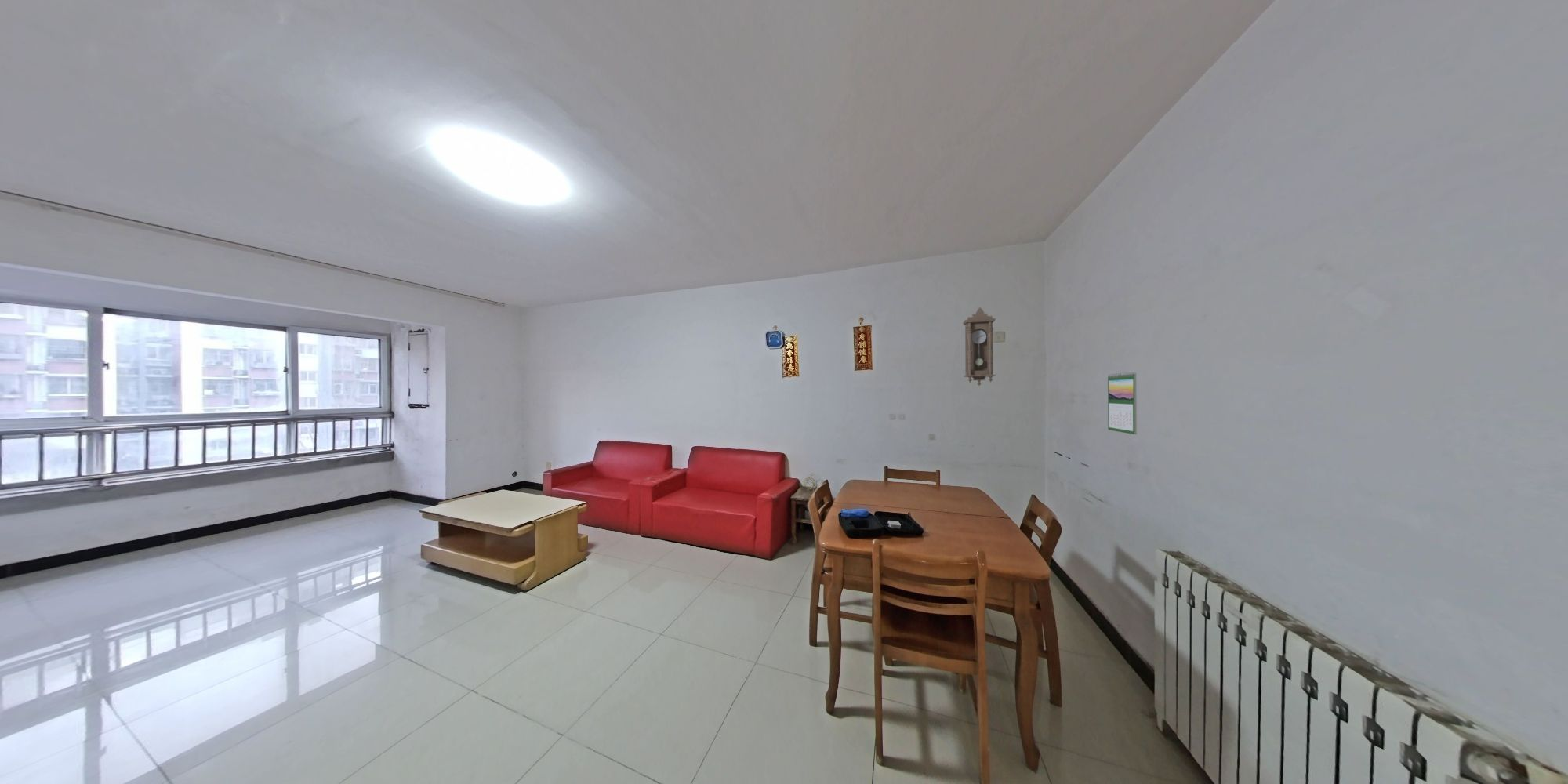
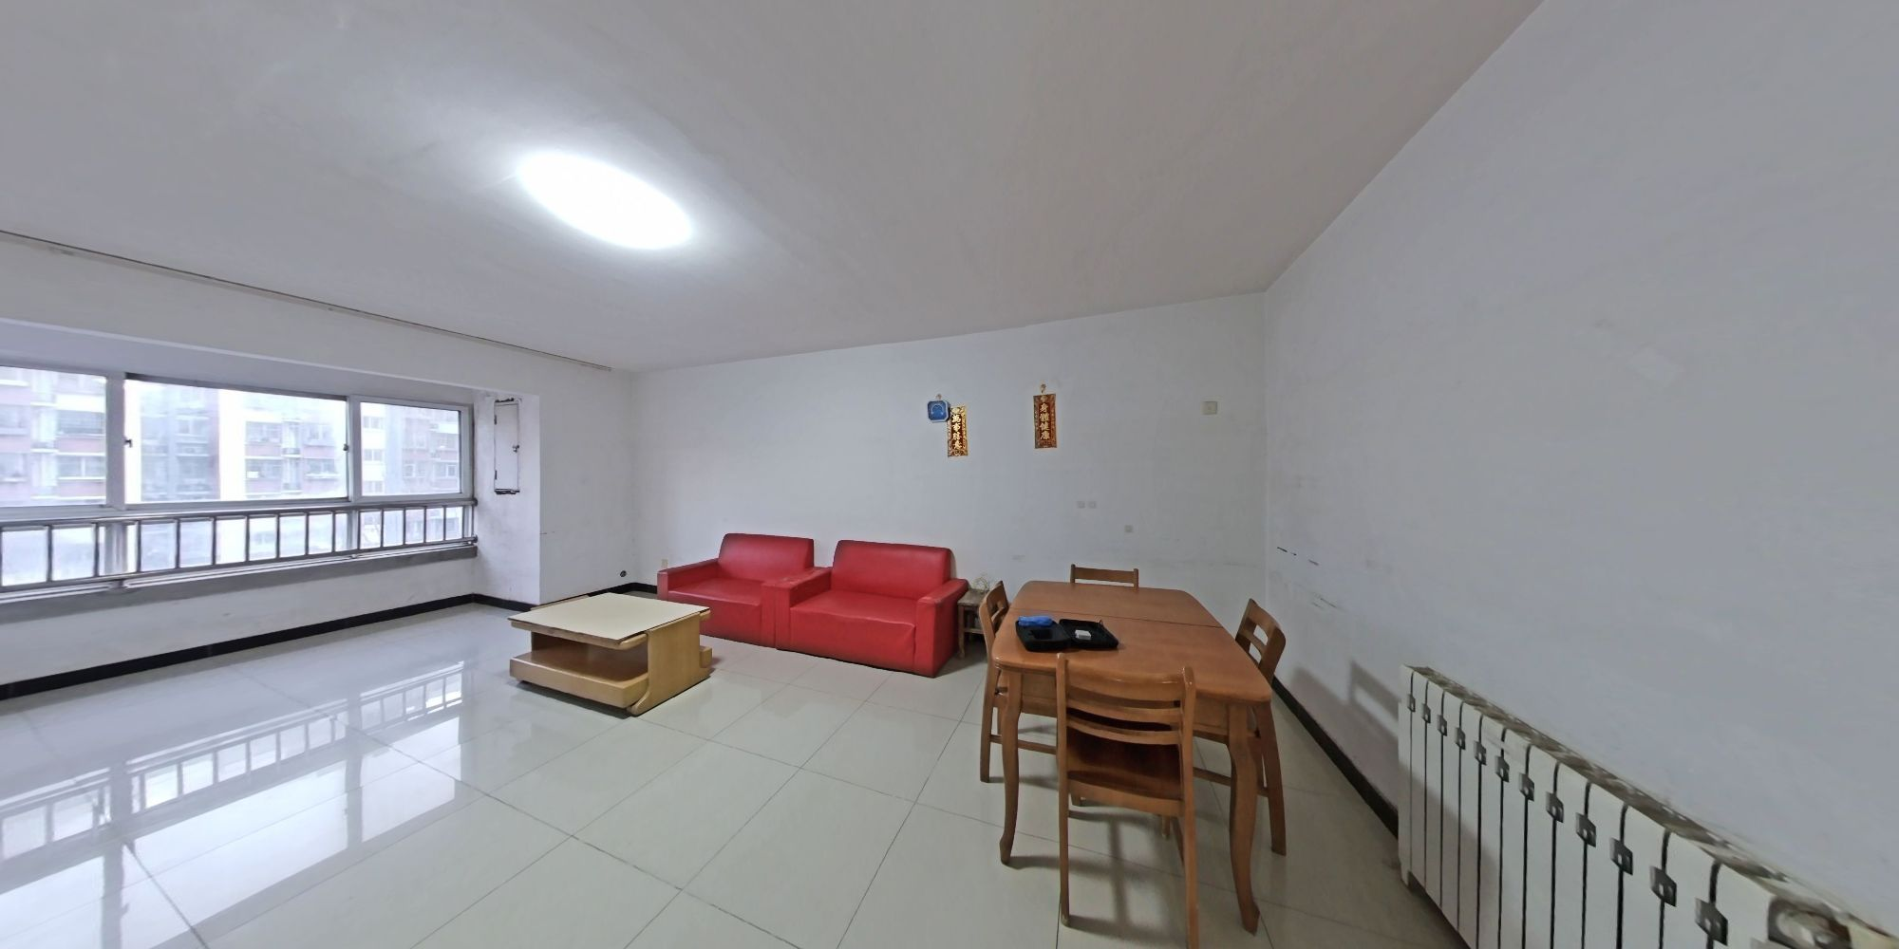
- calendar [1107,372,1138,435]
- pendulum clock [962,307,996,387]
